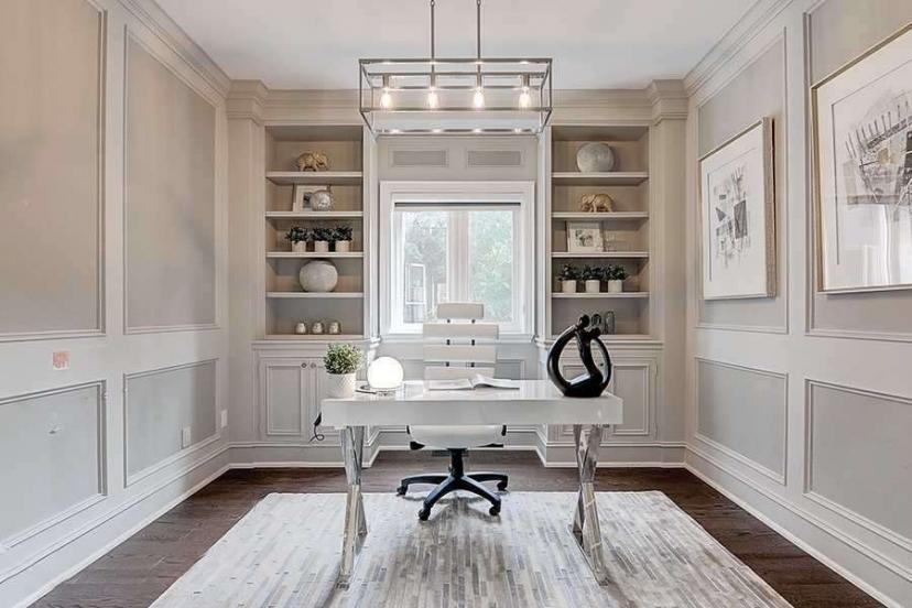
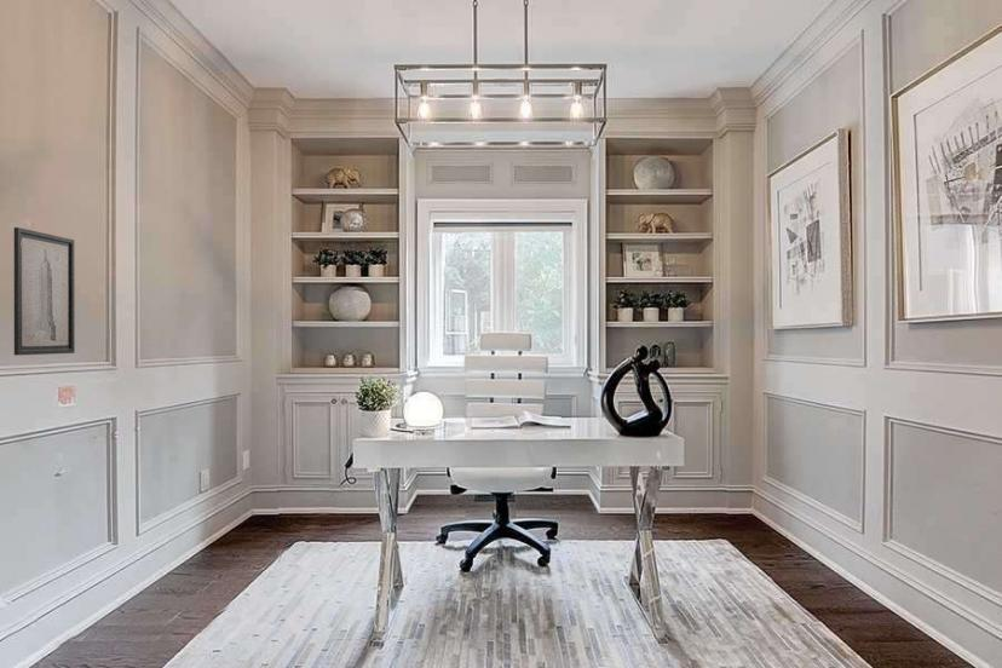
+ wall art [13,226,76,356]
